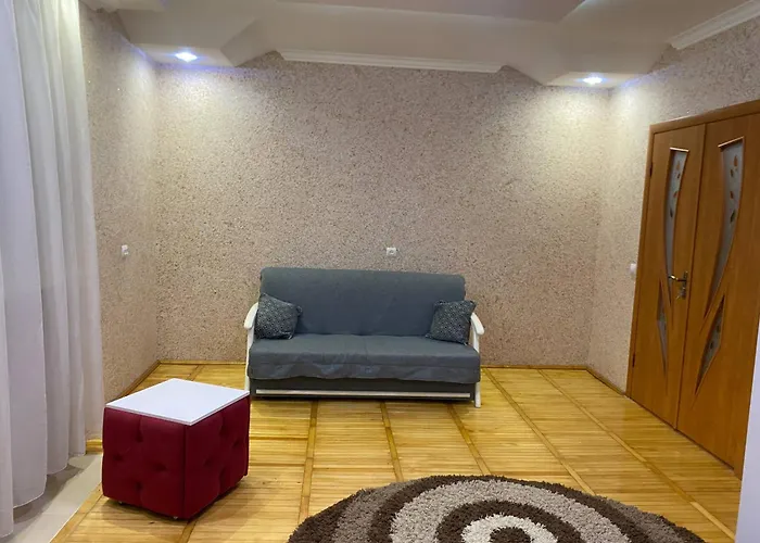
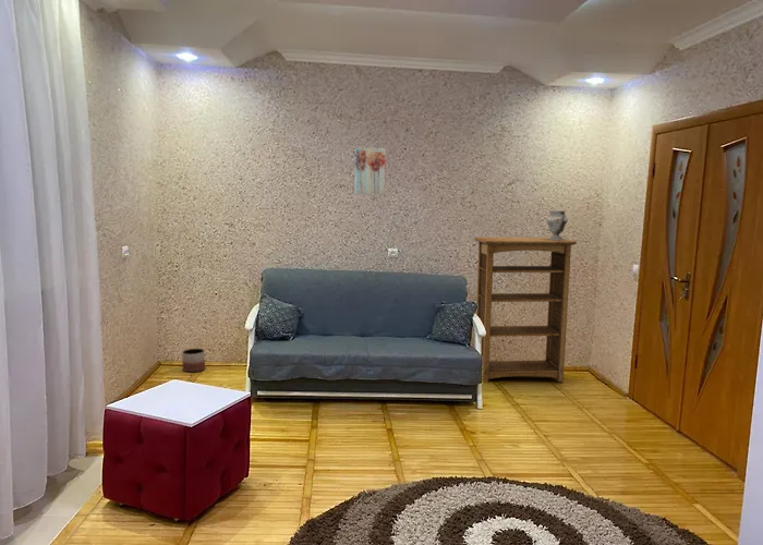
+ wall art [354,147,387,195]
+ bookshelf [473,237,578,384]
+ decorative vase [545,209,569,240]
+ planter [181,348,206,373]
